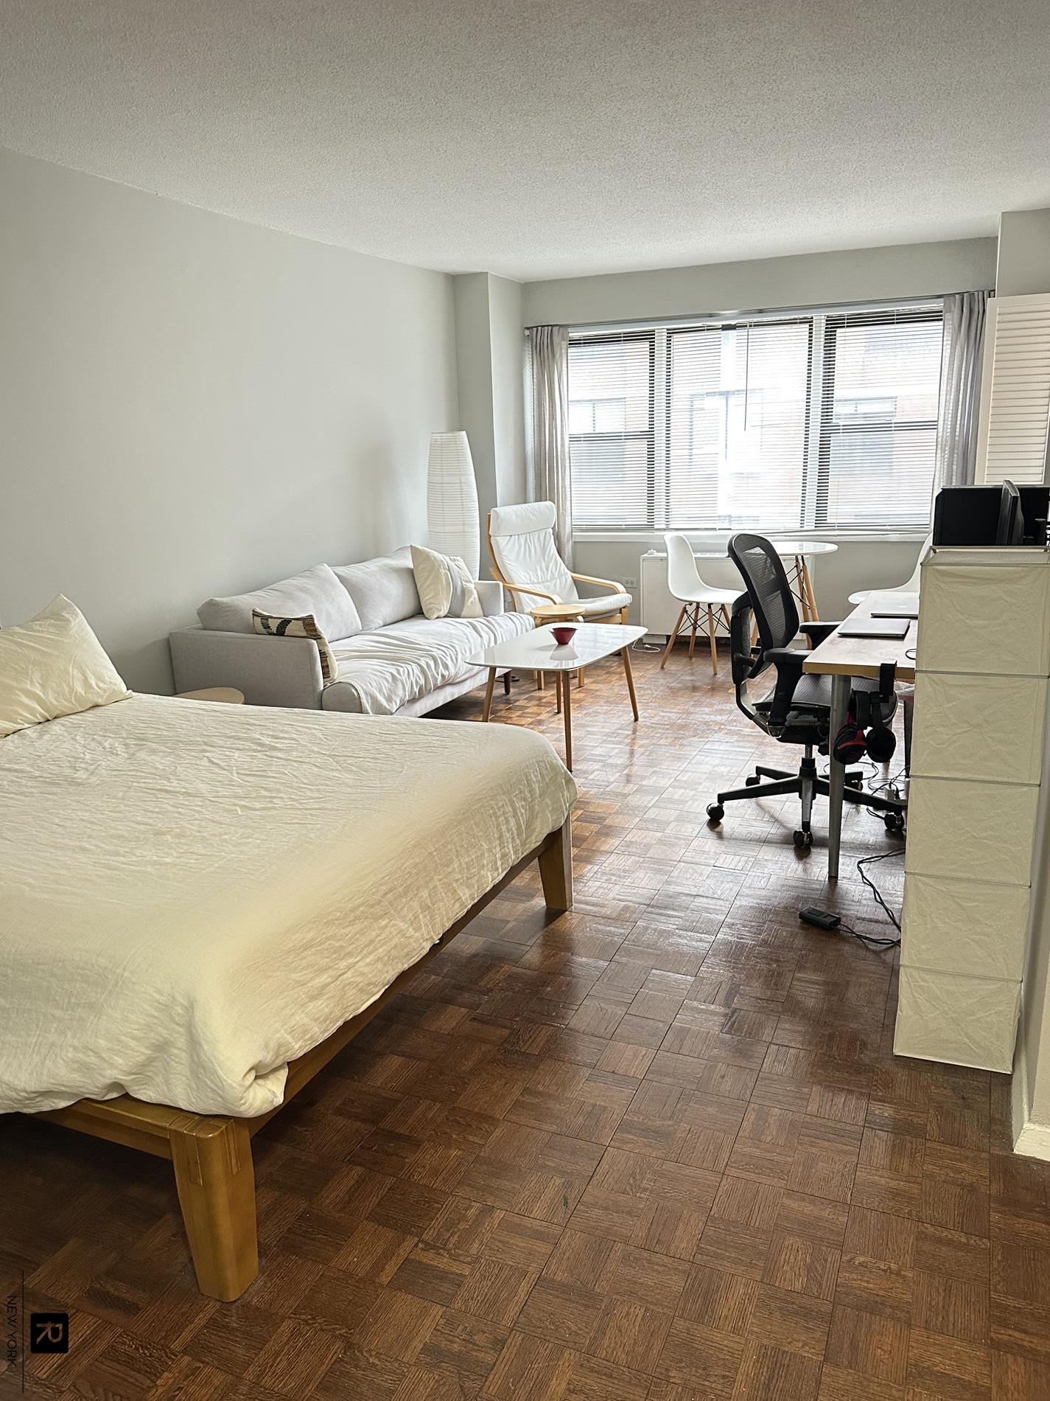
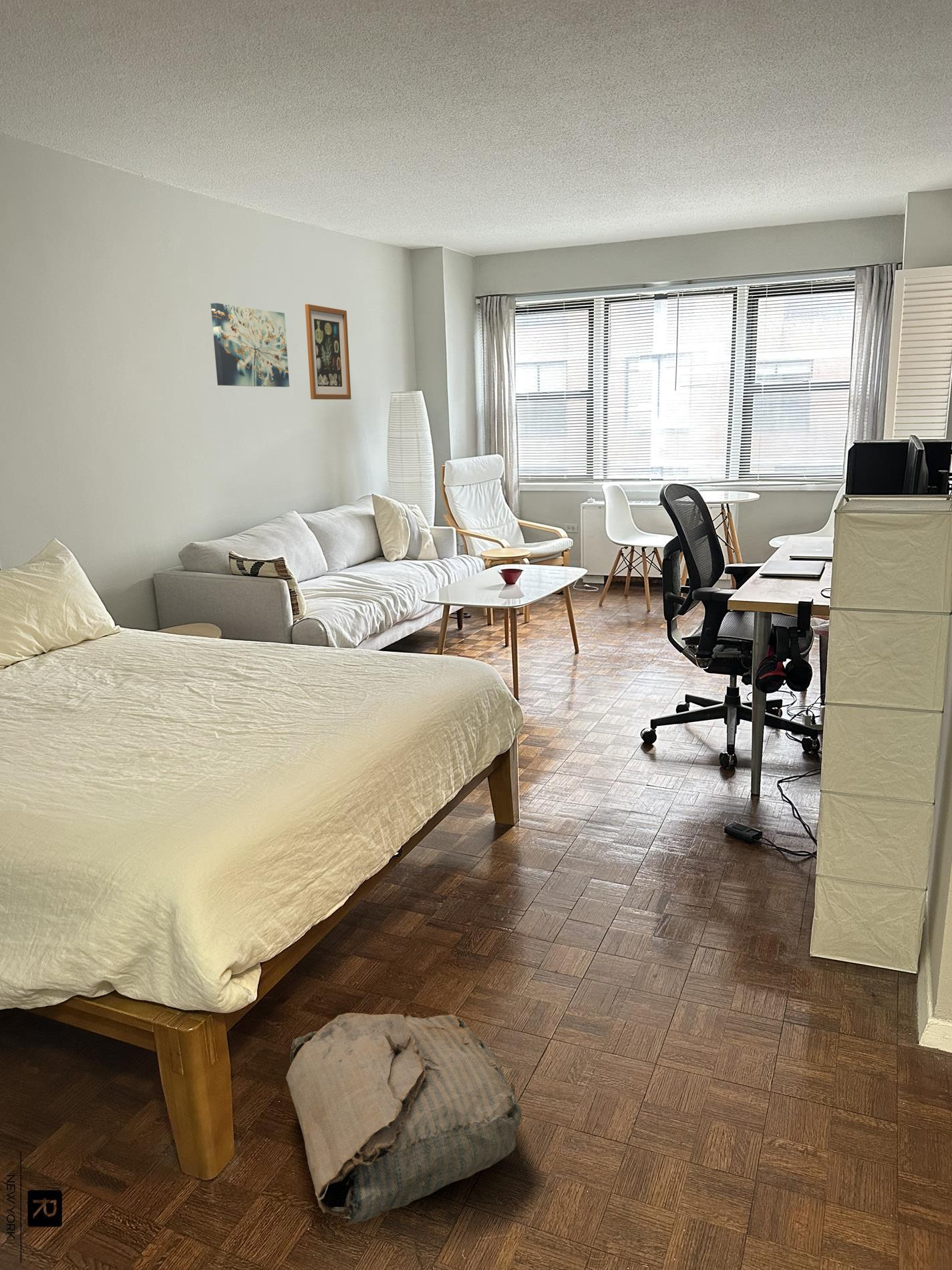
+ wall art [210,302,290,388]
+ wall art [305,303,351,400]
+ bag [285,1012,522,1226]
